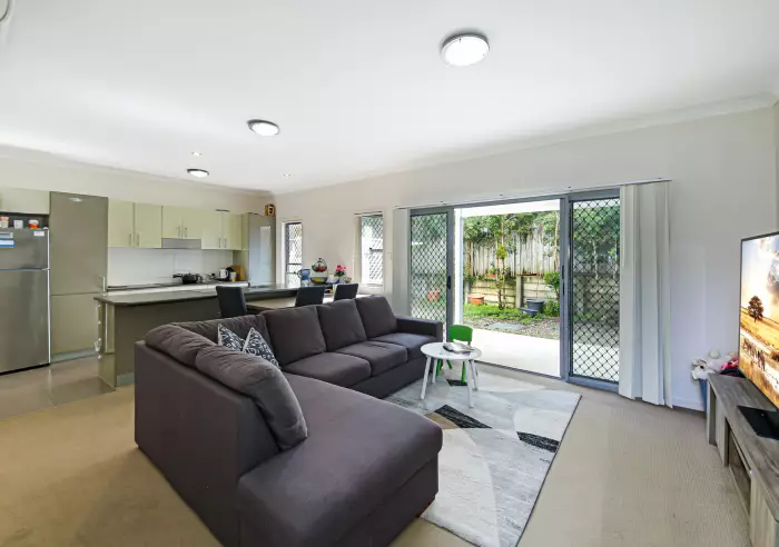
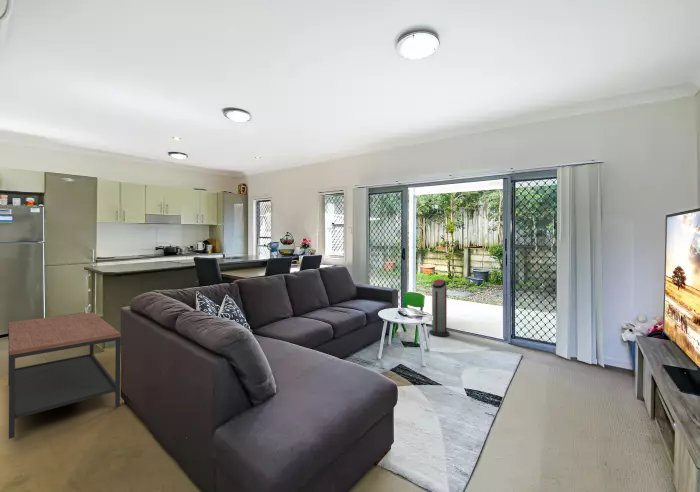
+ coffee table [7,311,122,440]
+ air purifier [428,278,450,337]
